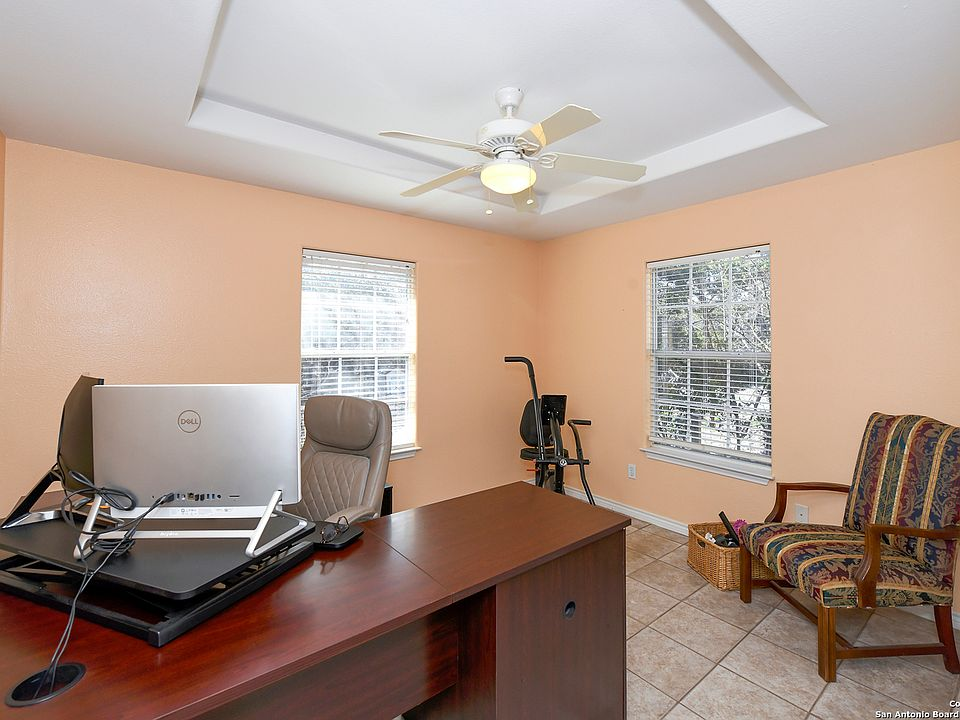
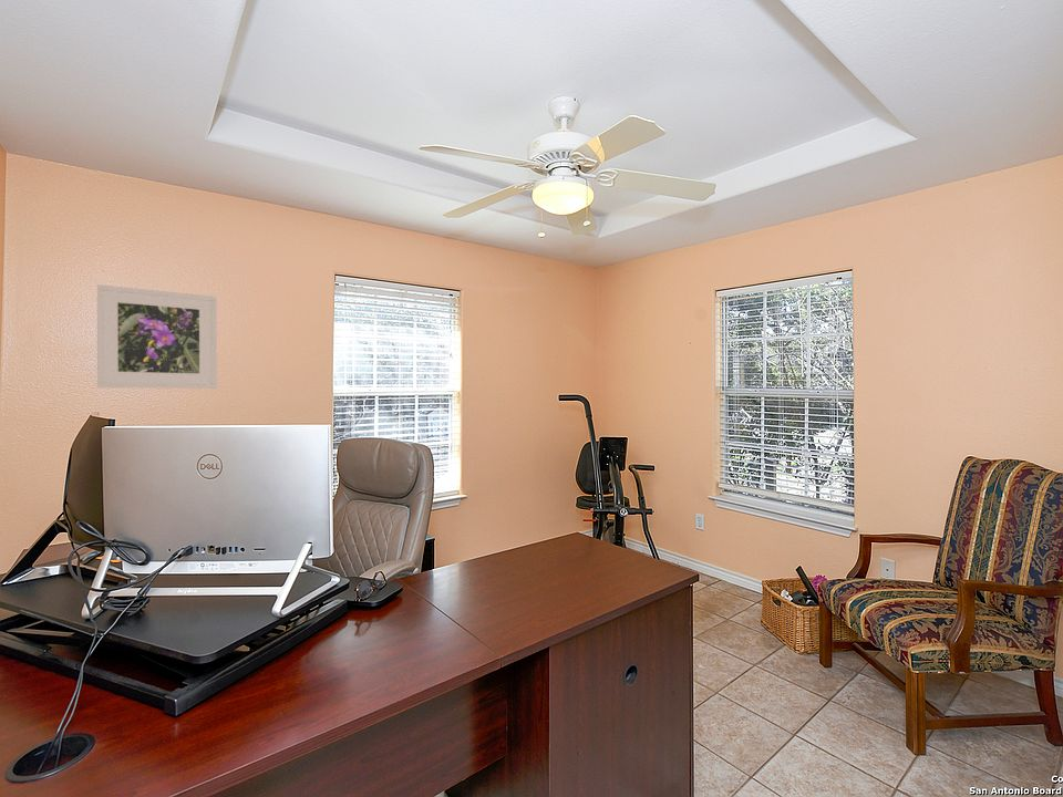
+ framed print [96,283,218,390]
